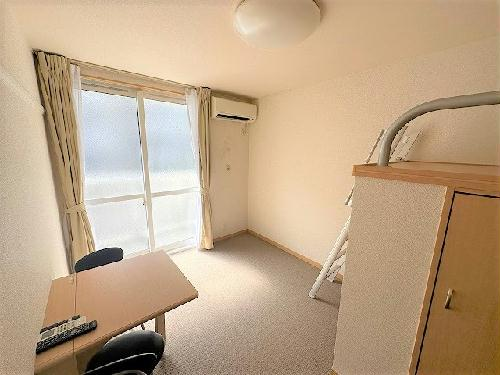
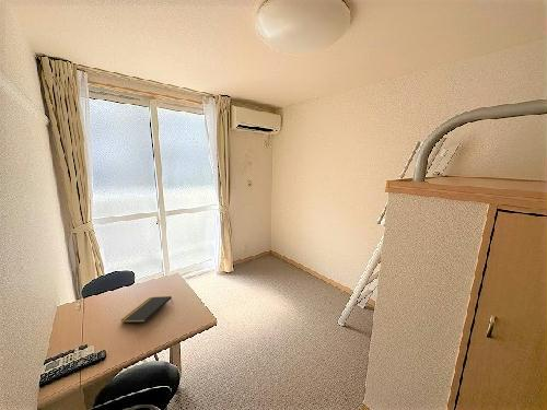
+ notepad [120,295,173,324]
